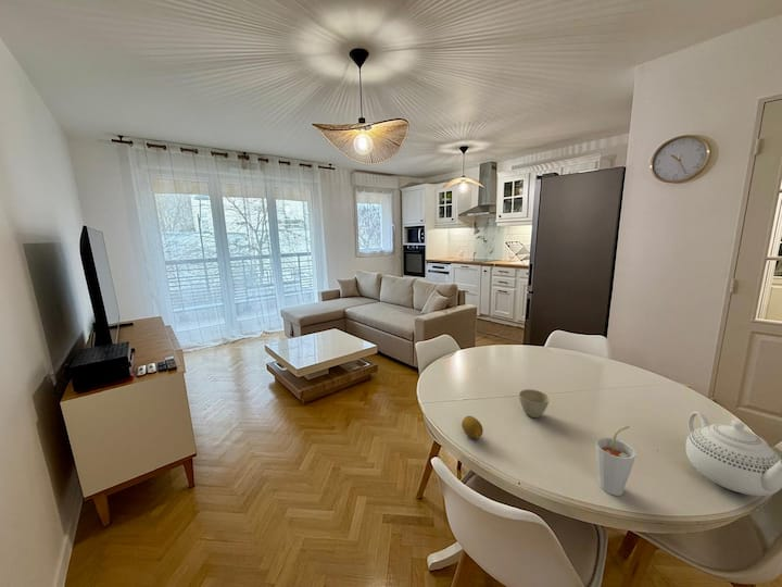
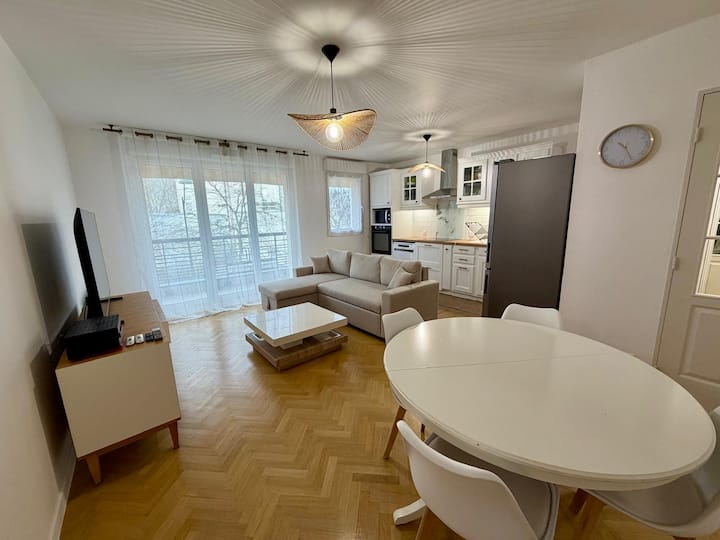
- fruit [461,415,484,440]
- teapot [685,411,782,497]
- cup [595,425,636,497]
- flower pot [518,388,551,419]
